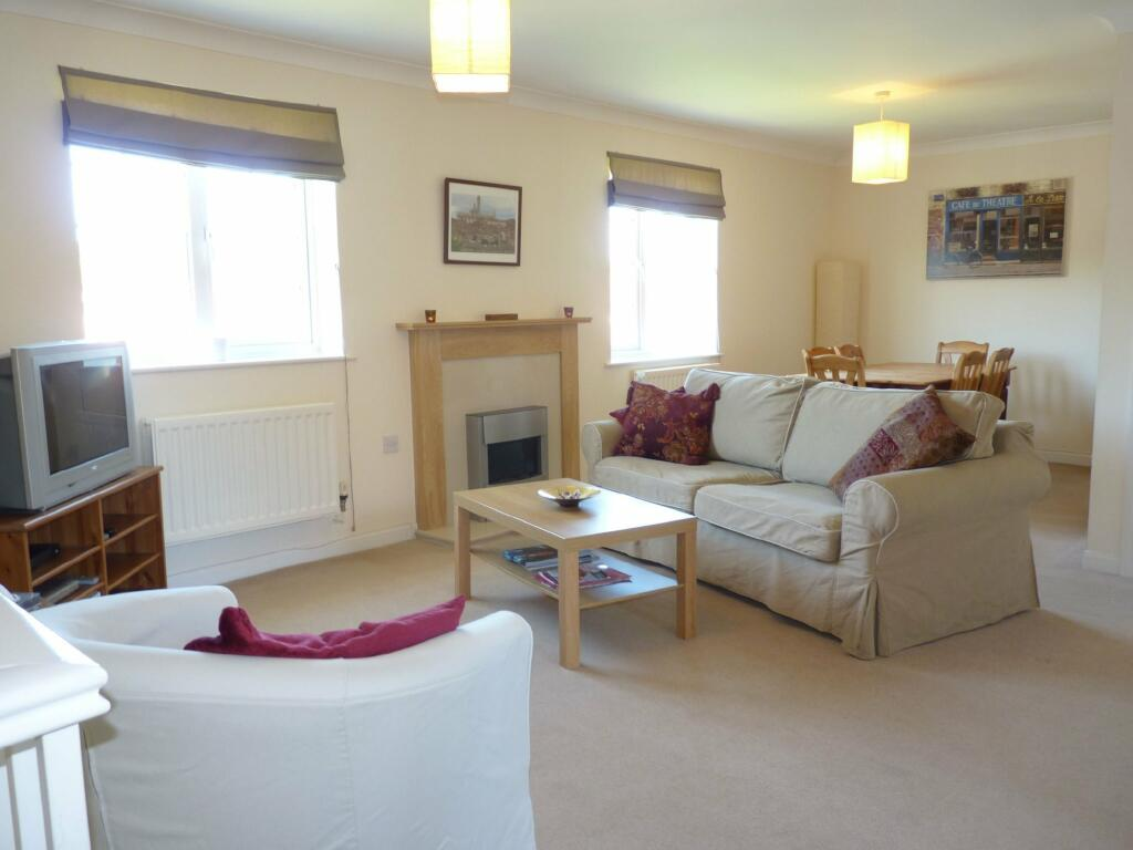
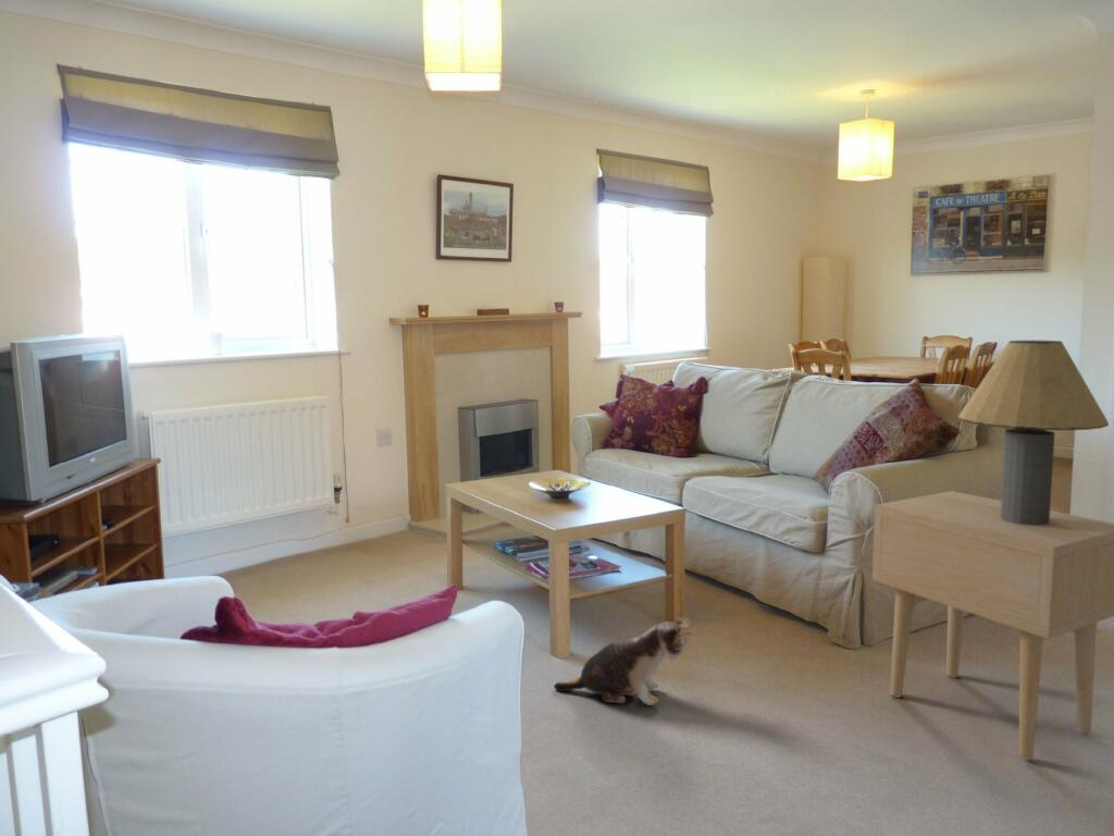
+ table lamp [957,340,1110,526]
+ plush toy [553,616,693,706]
+ side table [871,490,1114,760]
